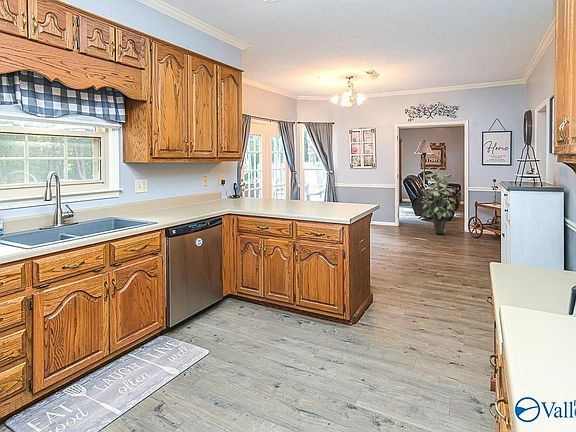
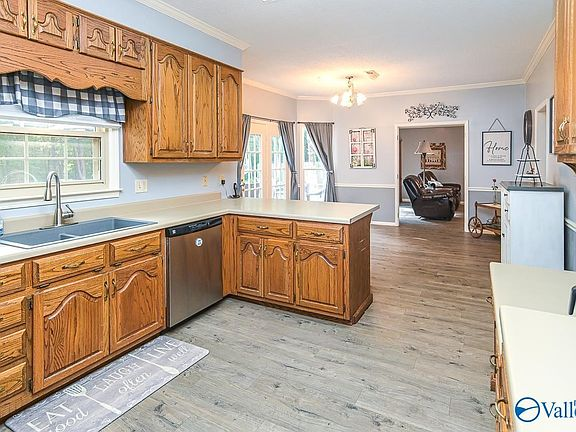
- indoor plant [421,168,457,235]
